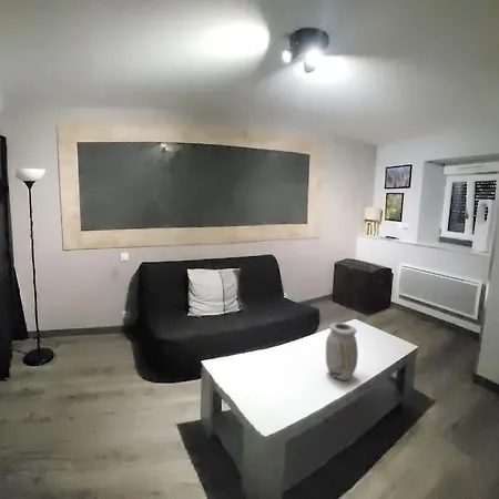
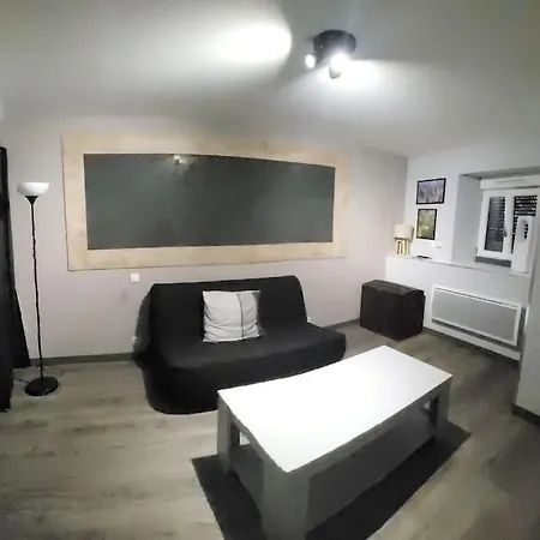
- vase [325,322,359,381]
